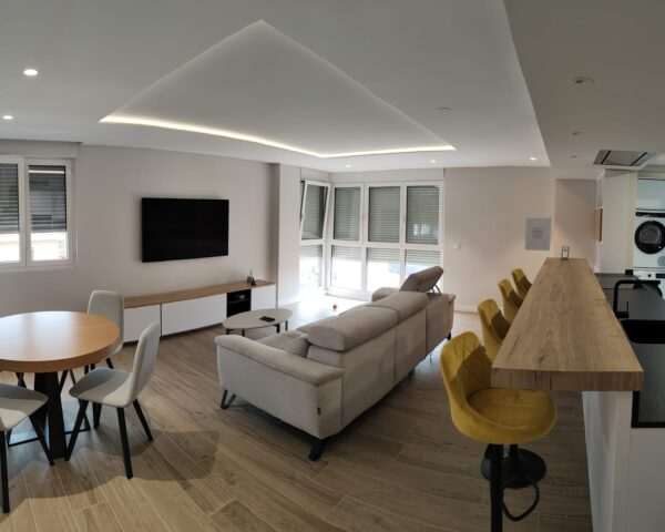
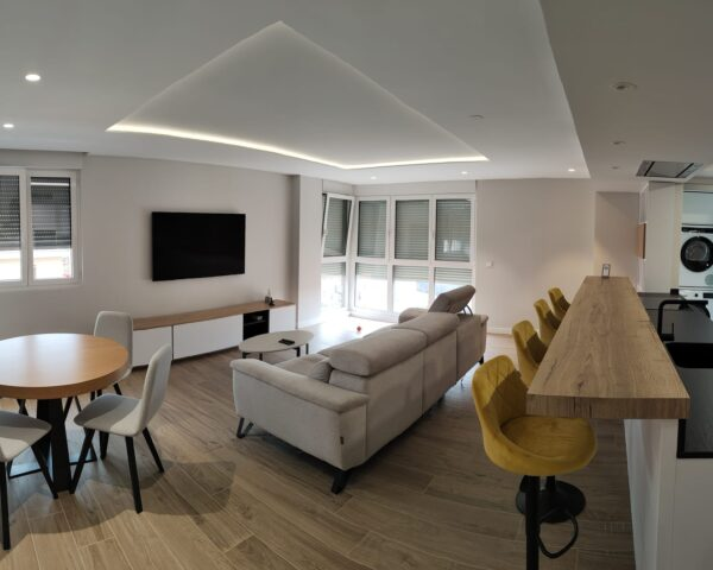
- wall art [524,217,552,252]
